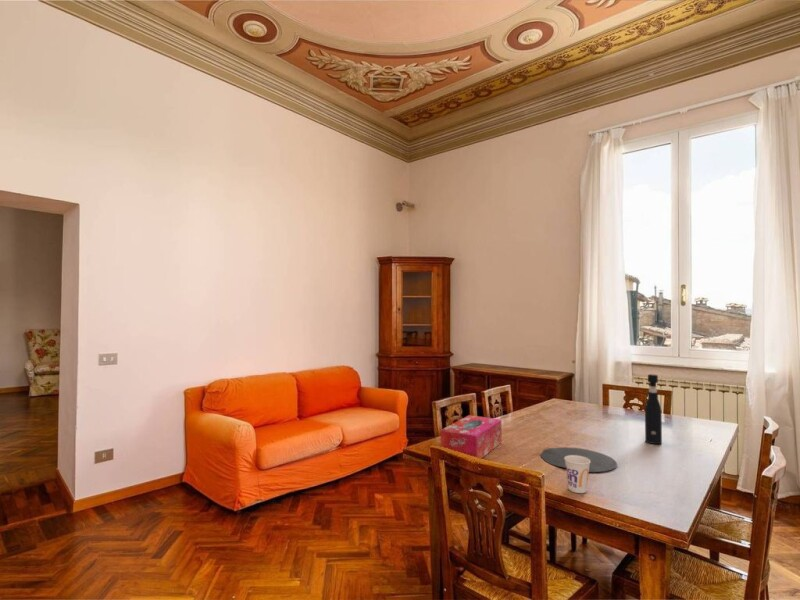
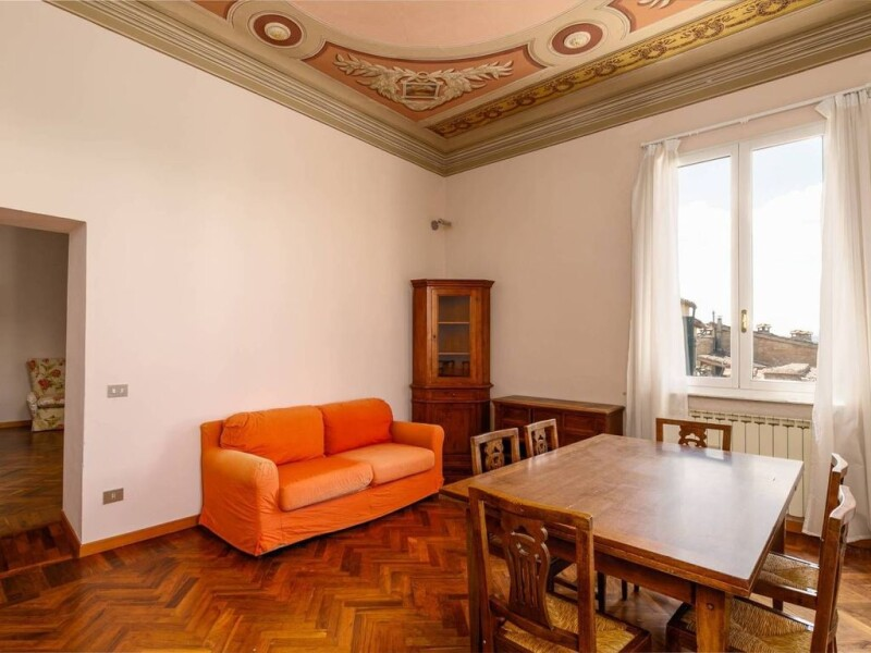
- pepper grinder [644,373,663,445]
- tissue box [440,414,502,460]
- cup [564,455,590,494]
- plate [540,447,618,473]
